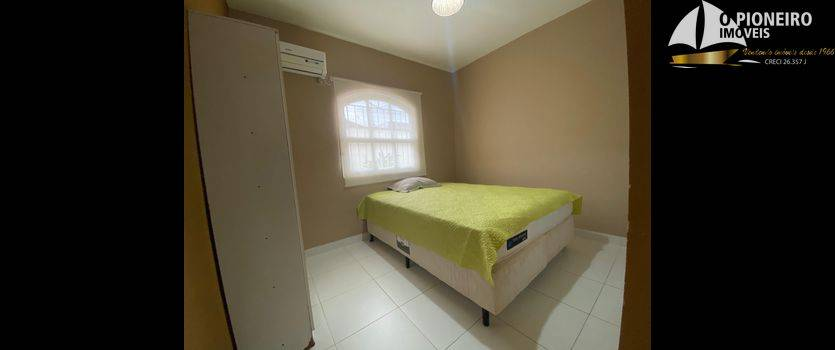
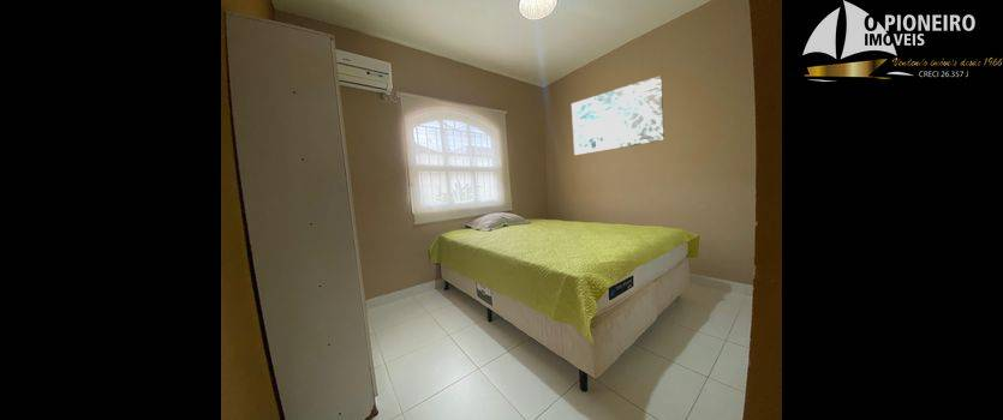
+ wall art [571,74,665,156]
